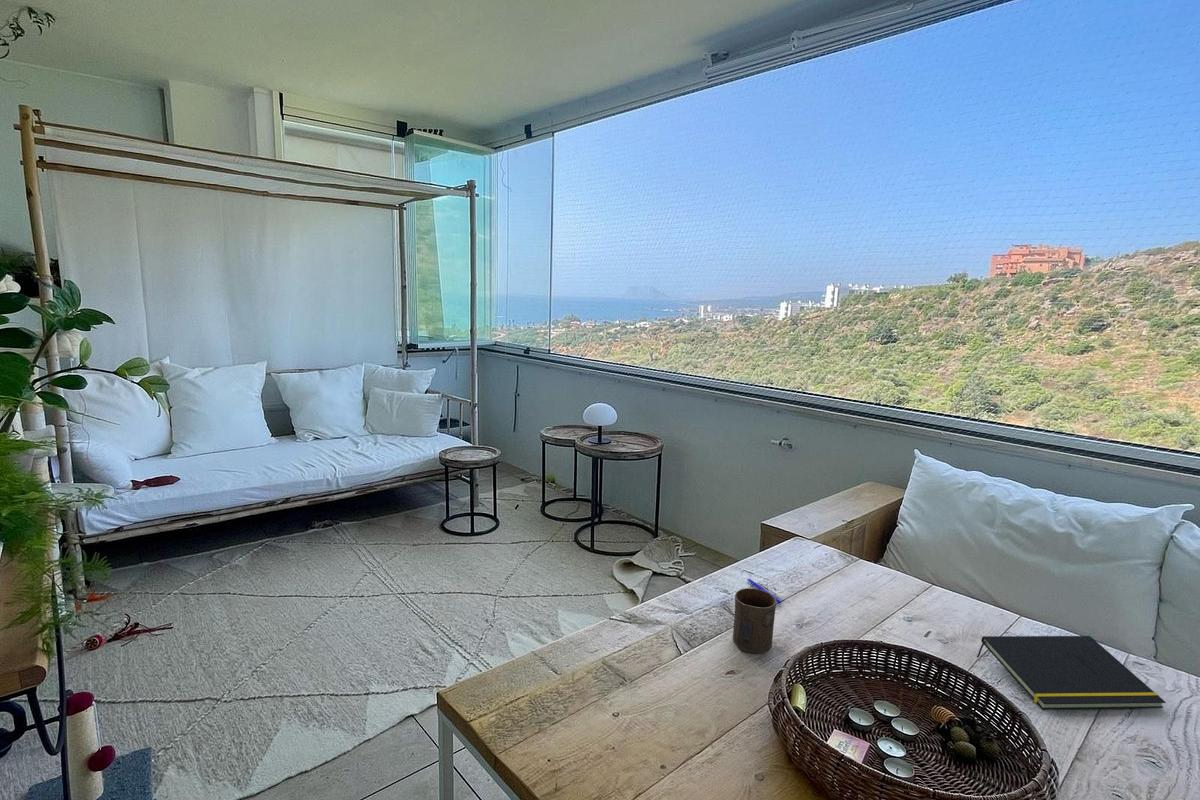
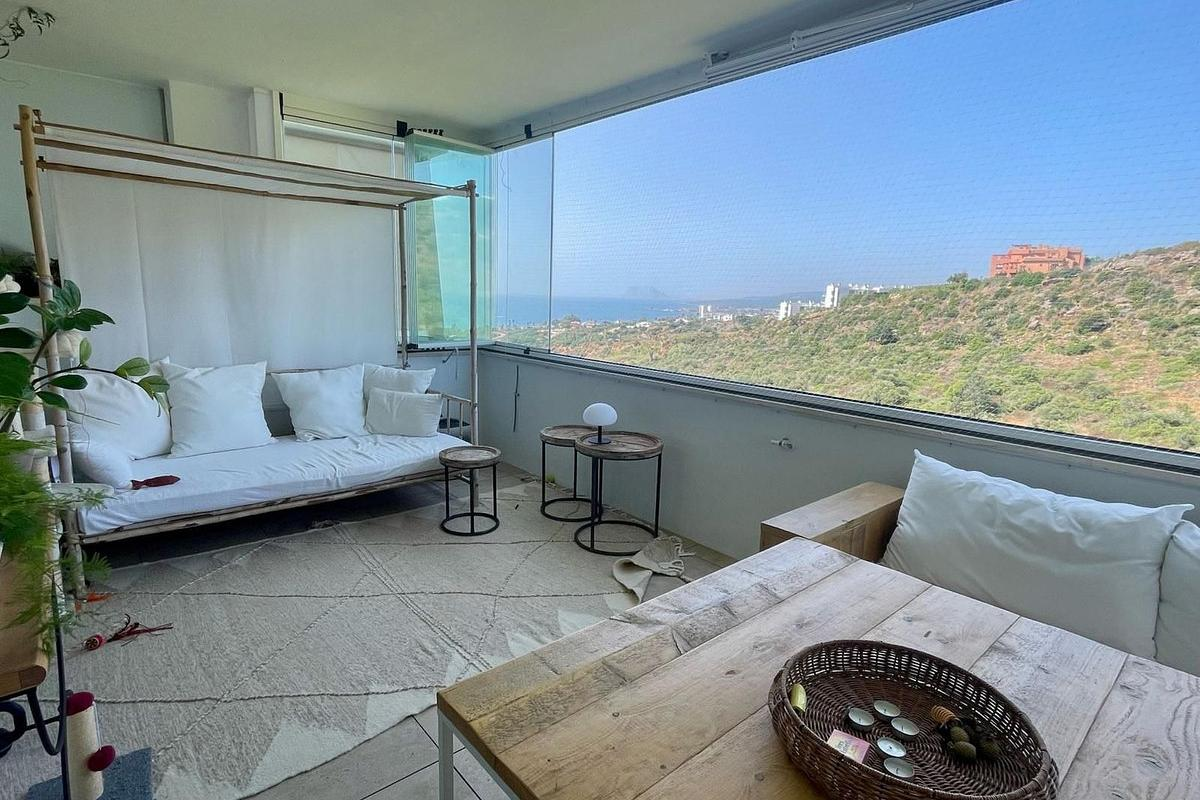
- cup [732,587,777,655]
- notepad [976,635,1167,710]
- pen [746,577,782,605]
